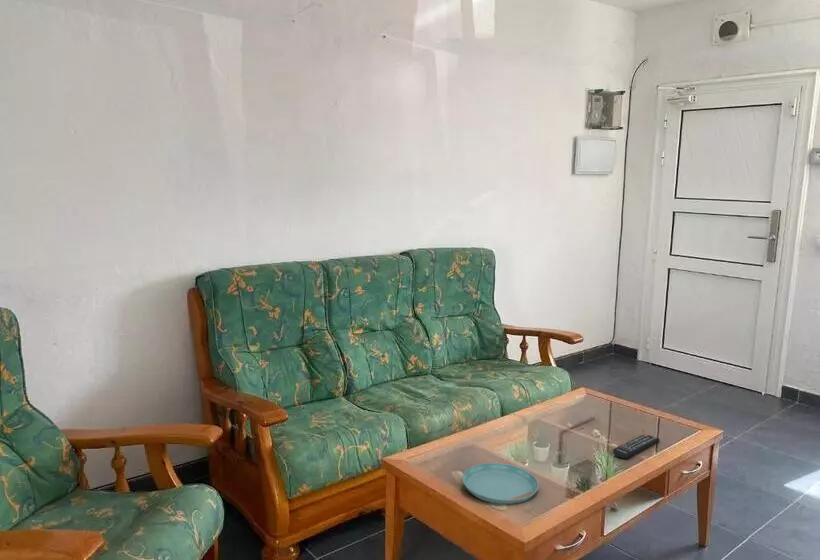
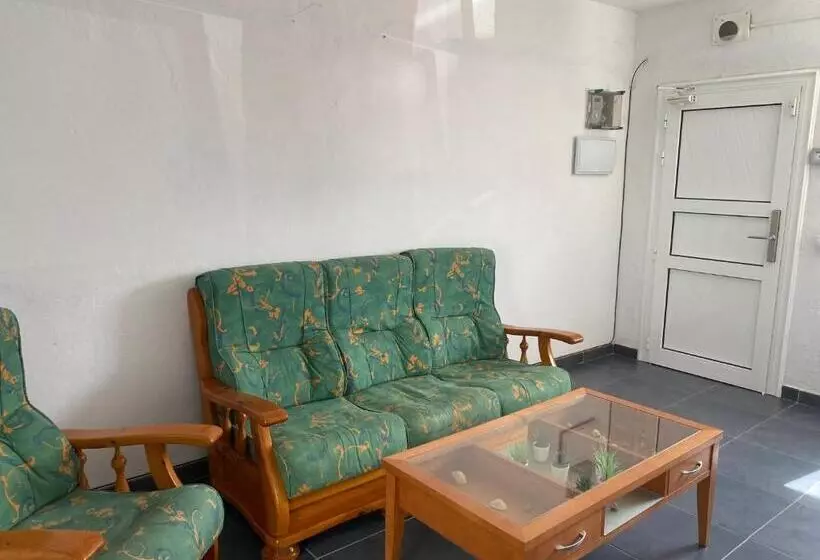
- remote control [612,433,661,459]
- saucer [461,462,540,505]
